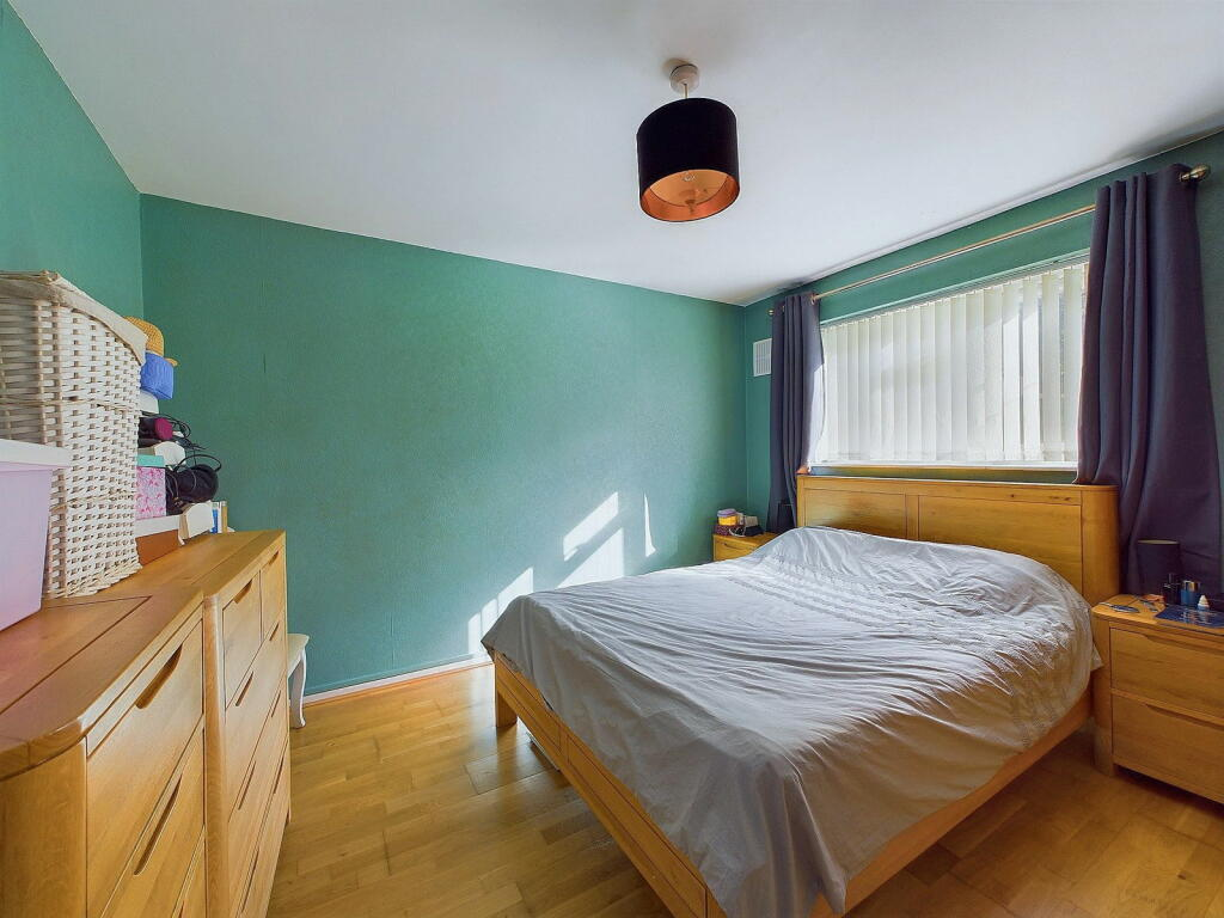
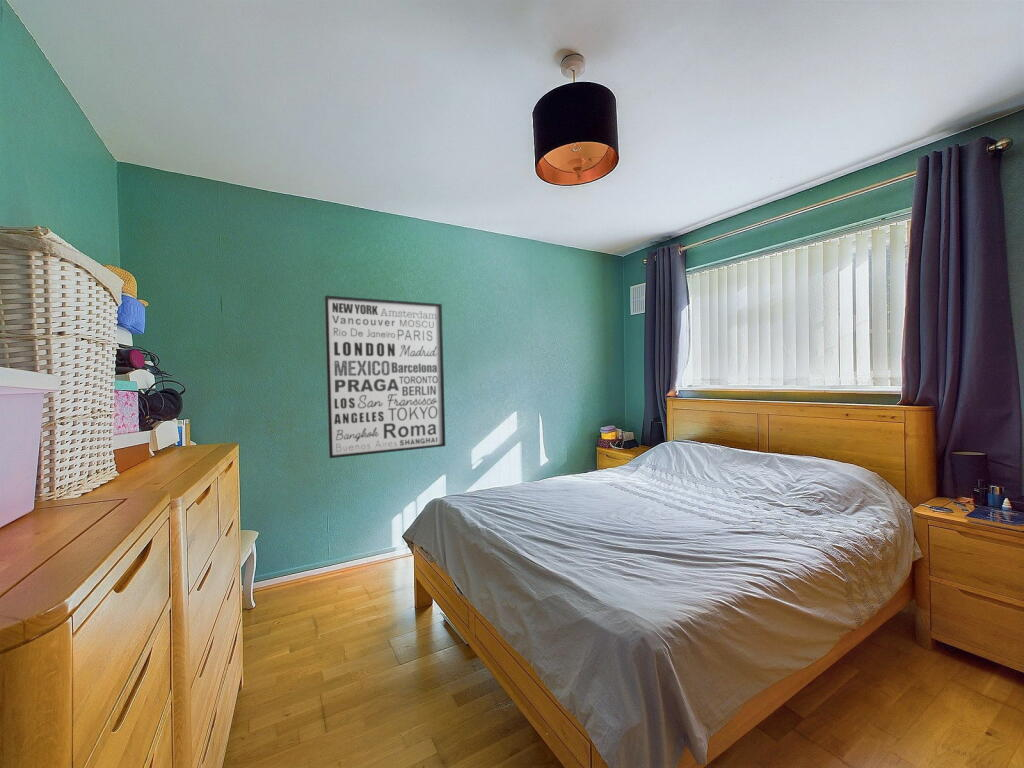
+ wall art [323,294,446,459]
